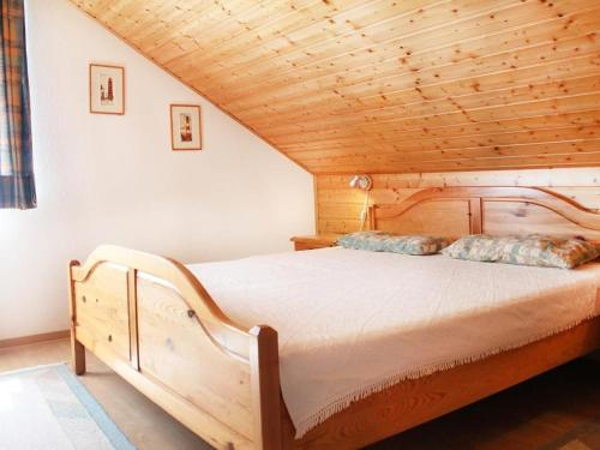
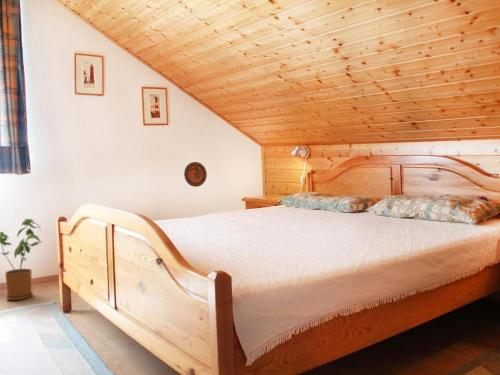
+ decorative plate [183,161,208,188]
+ house plant [0,218,43,301]
